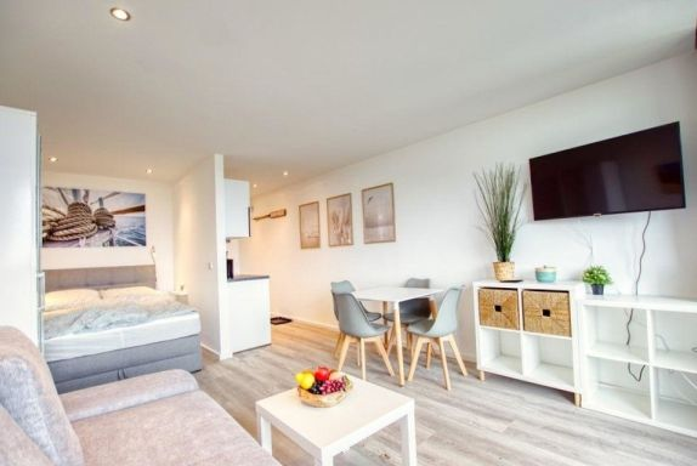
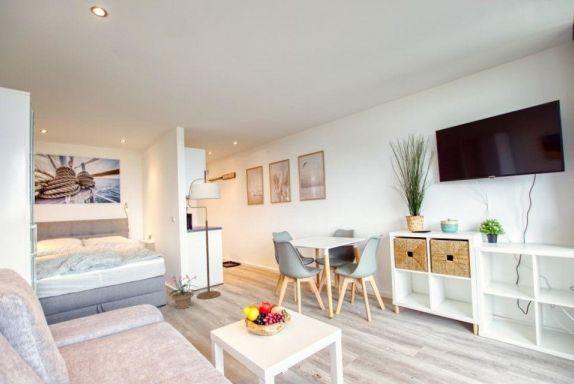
+ floor lamp [187,177,222,300]
+ potted plant [168,273,198,310]
